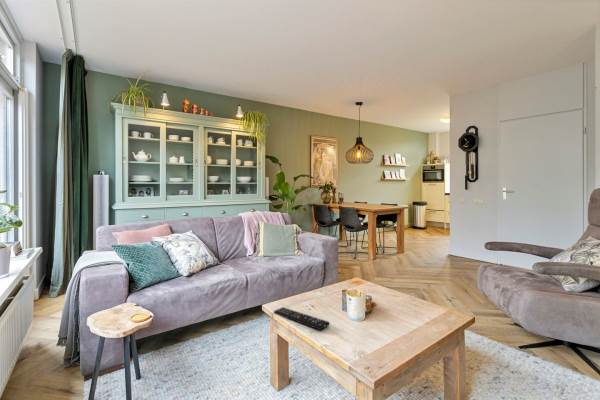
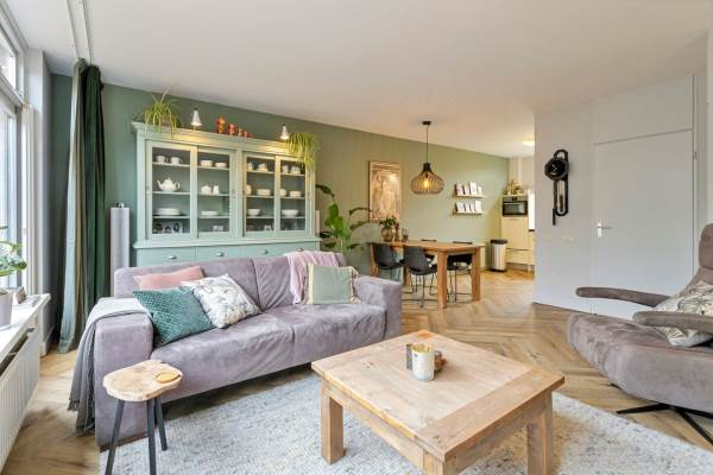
- remote control [273,306,330,331]
